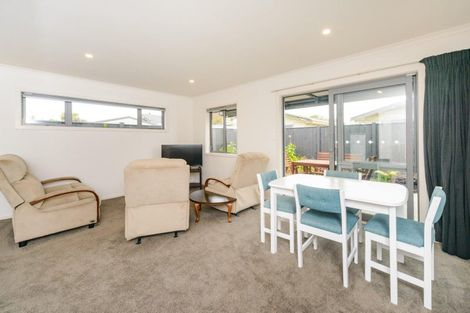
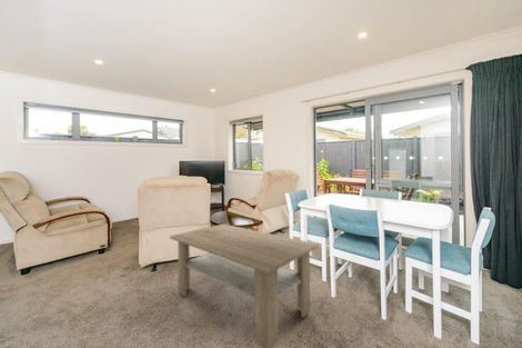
+ coffee table [169,223,320,348]
